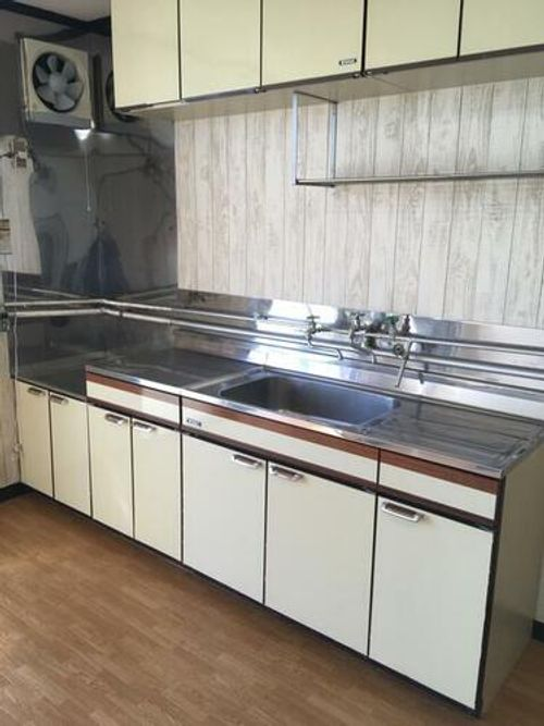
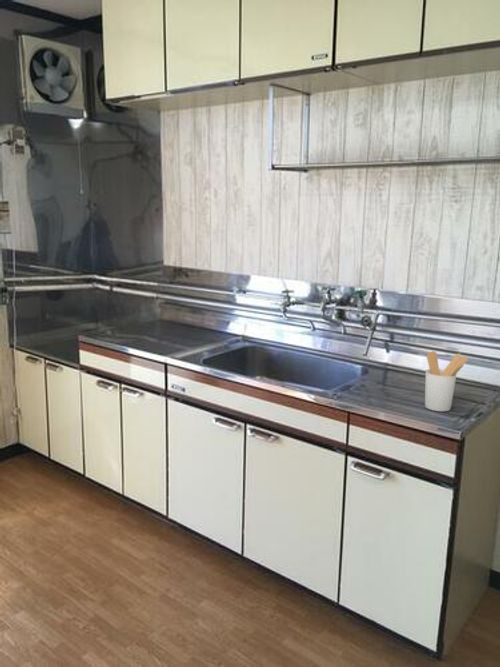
+ utensil holder [424,350,470,412]
